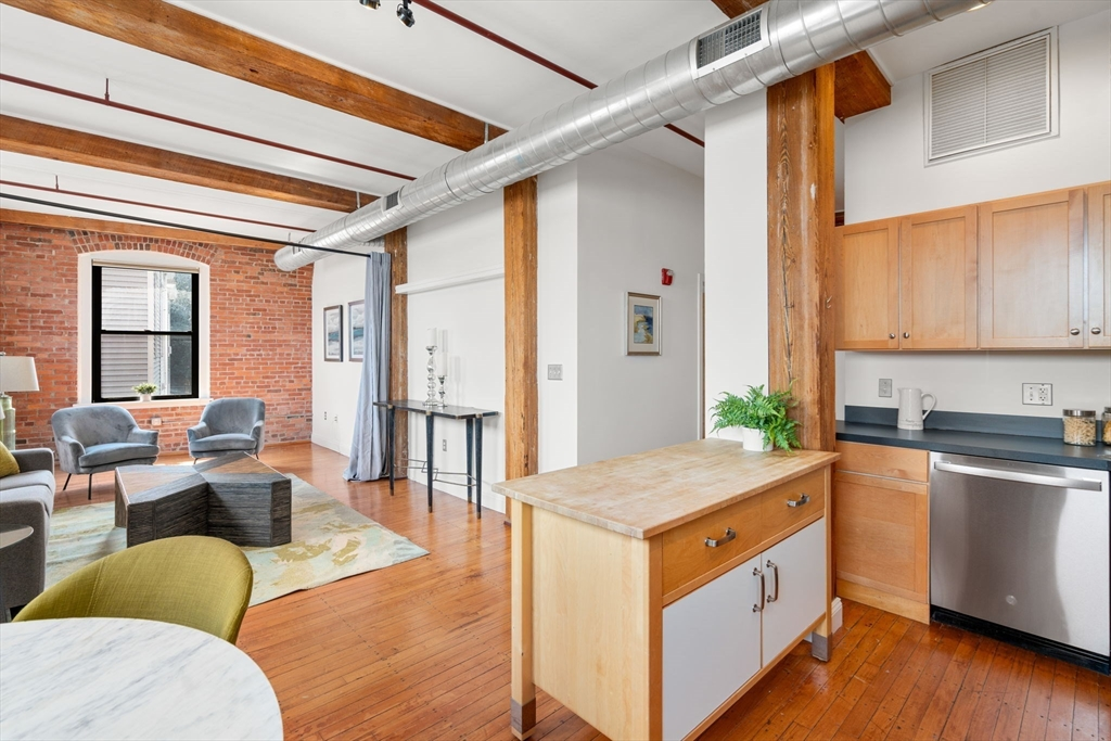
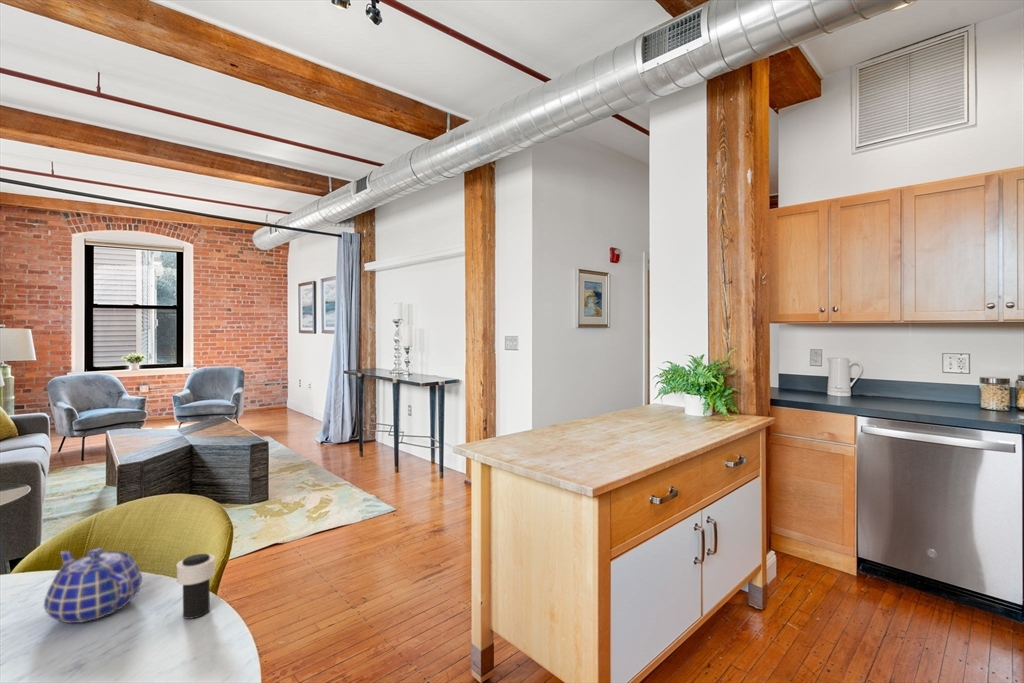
+ cup [176,553,216,620]
+ teapot [43,547,143,624]
